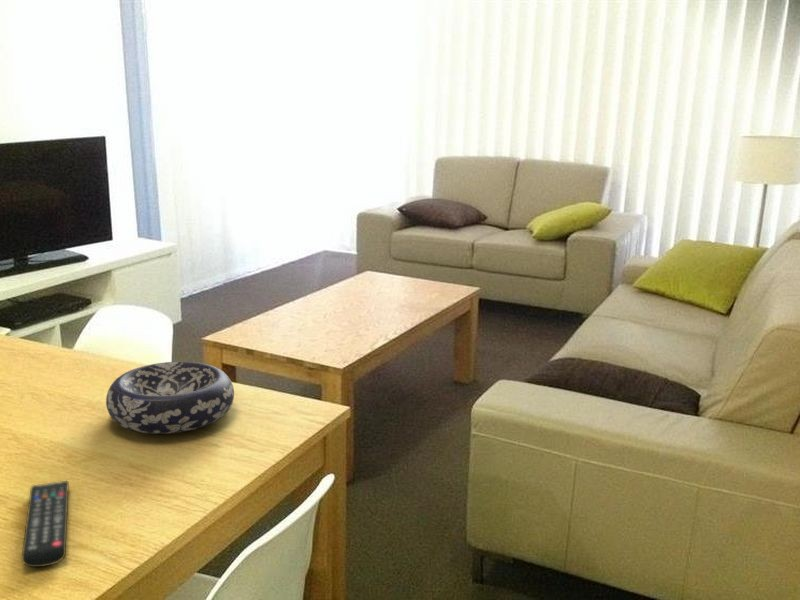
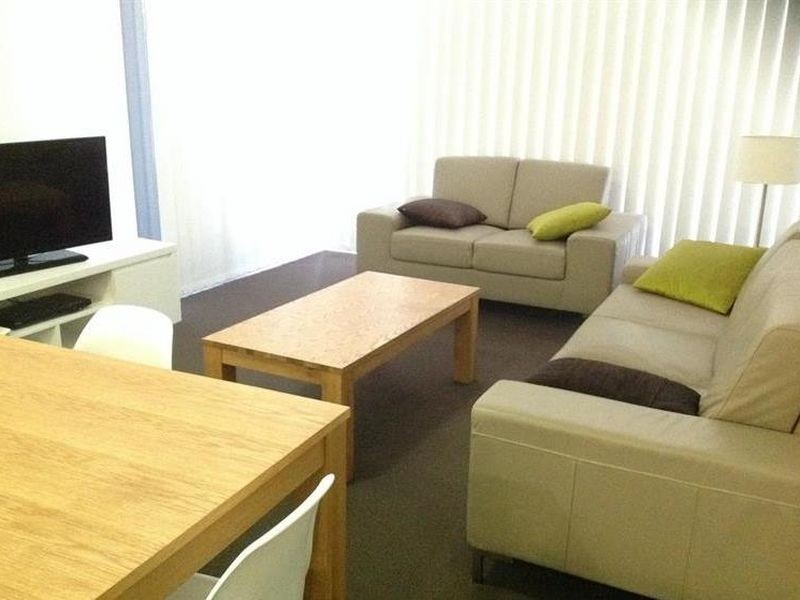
- decorative bowl [105,361,235,435]
- remote control [21,480,70,568]
